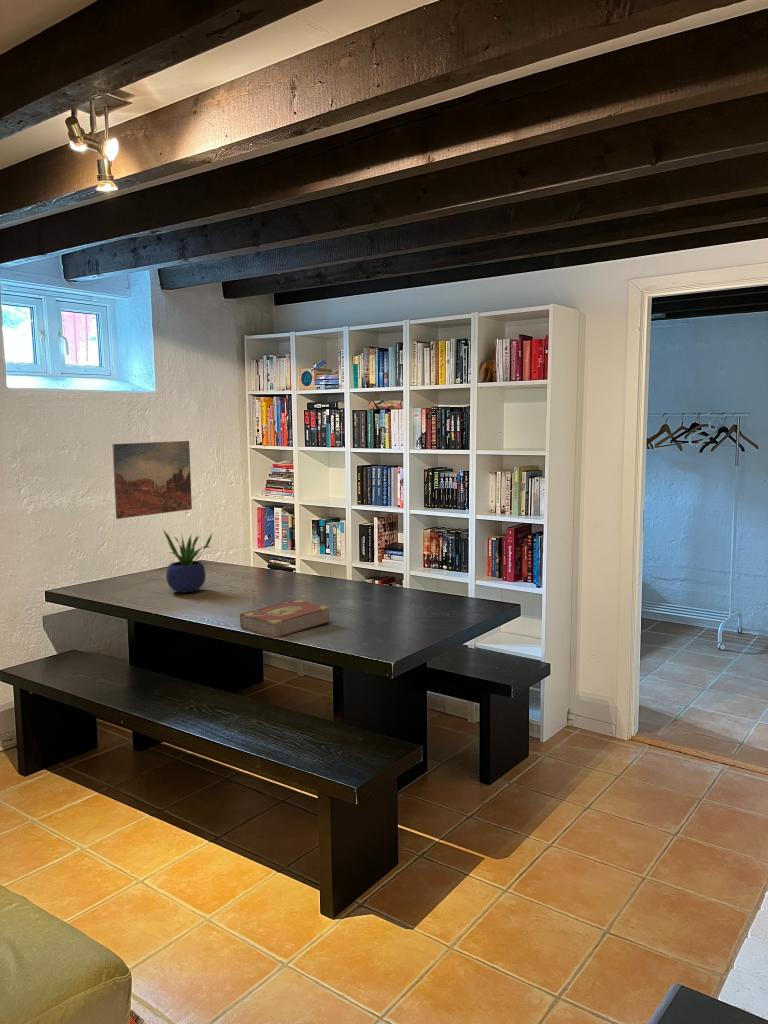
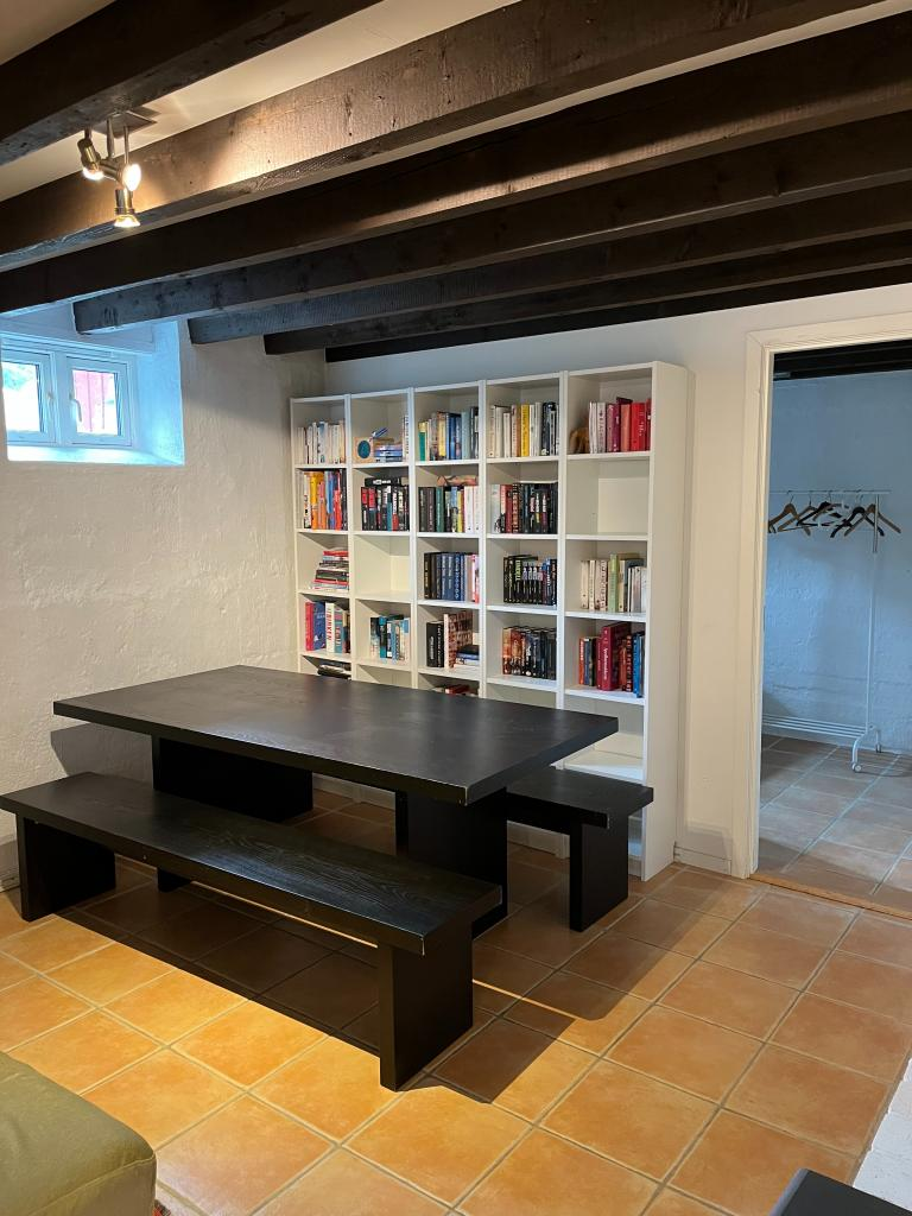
- book [239,595,330,639]
- potted plant [162,529,213,594]
- wall art [111,440,193,520]
